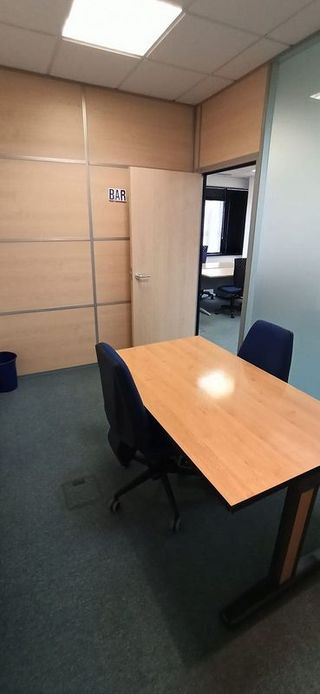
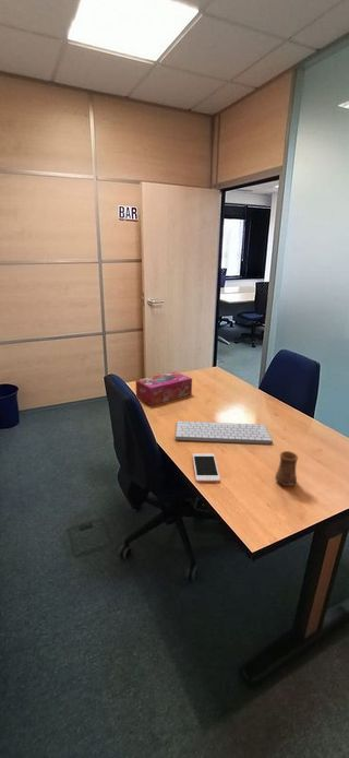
+ tissue box [135,370,193,406]
+ cup [274,450,299,487]
+ computer keyboard [174,419,274,445]
+ cell phone [192,452,221,483]
